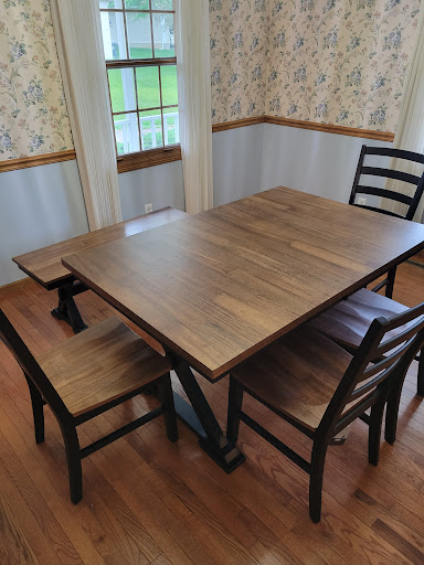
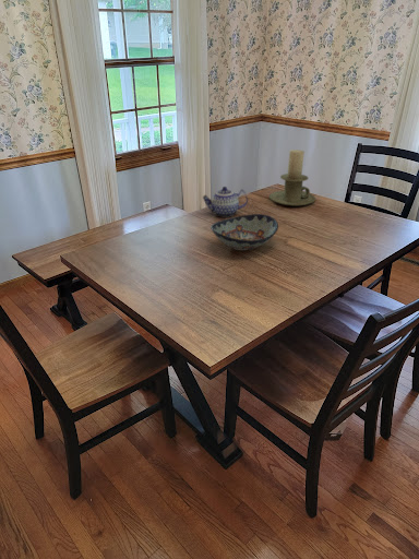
+ decorative bowl [210,213,279,251]
+ teapot [202,186,249,217]
+ candle holder [268,148,316,207]
